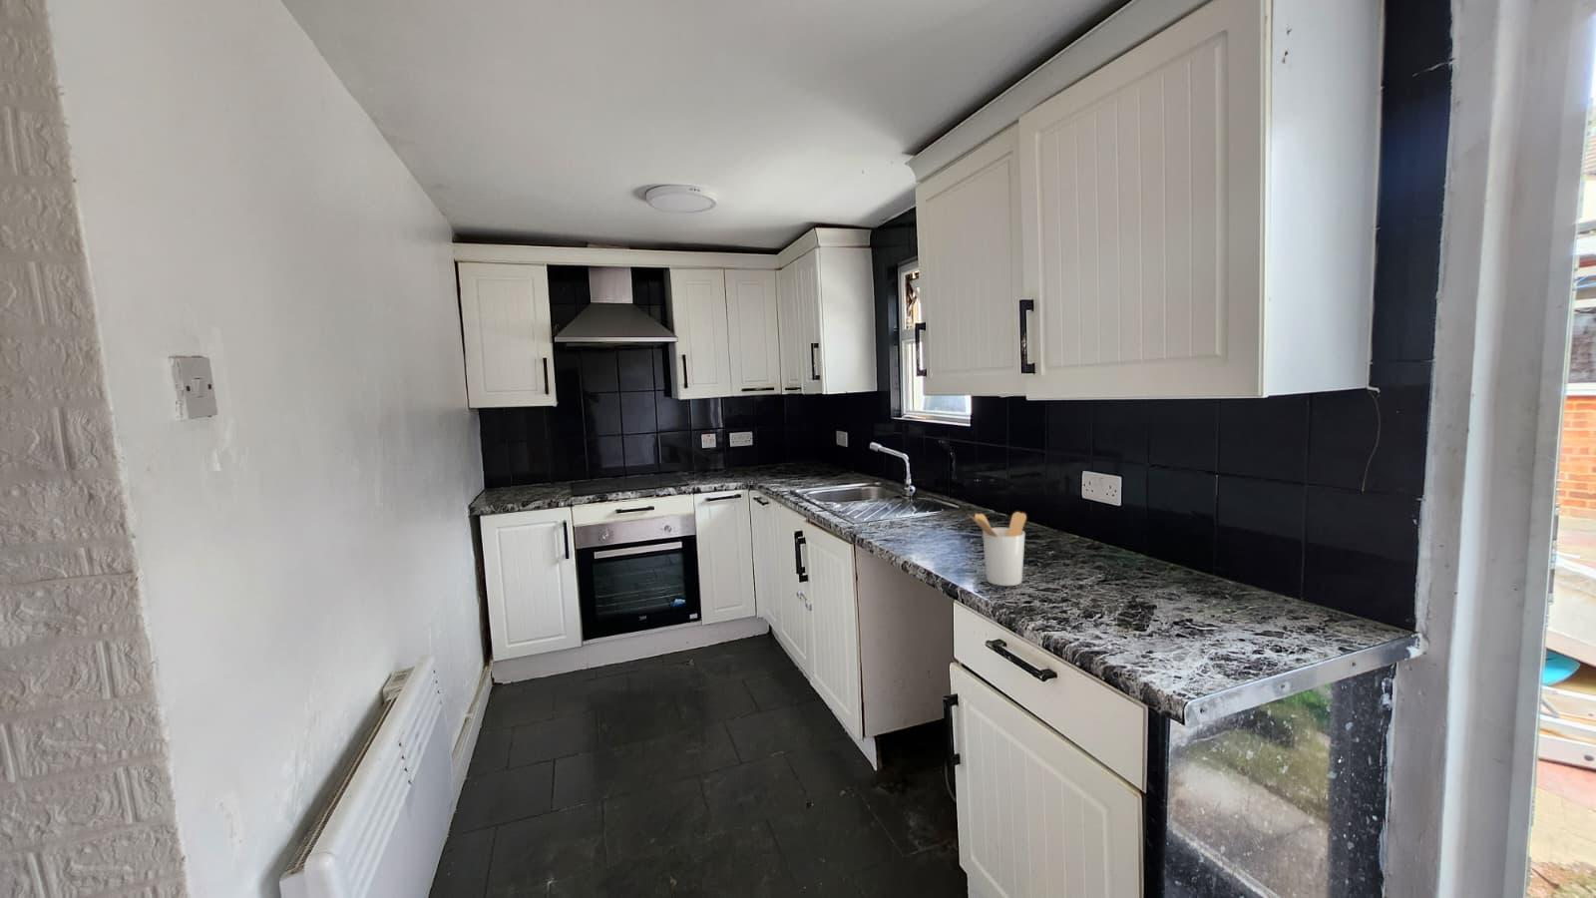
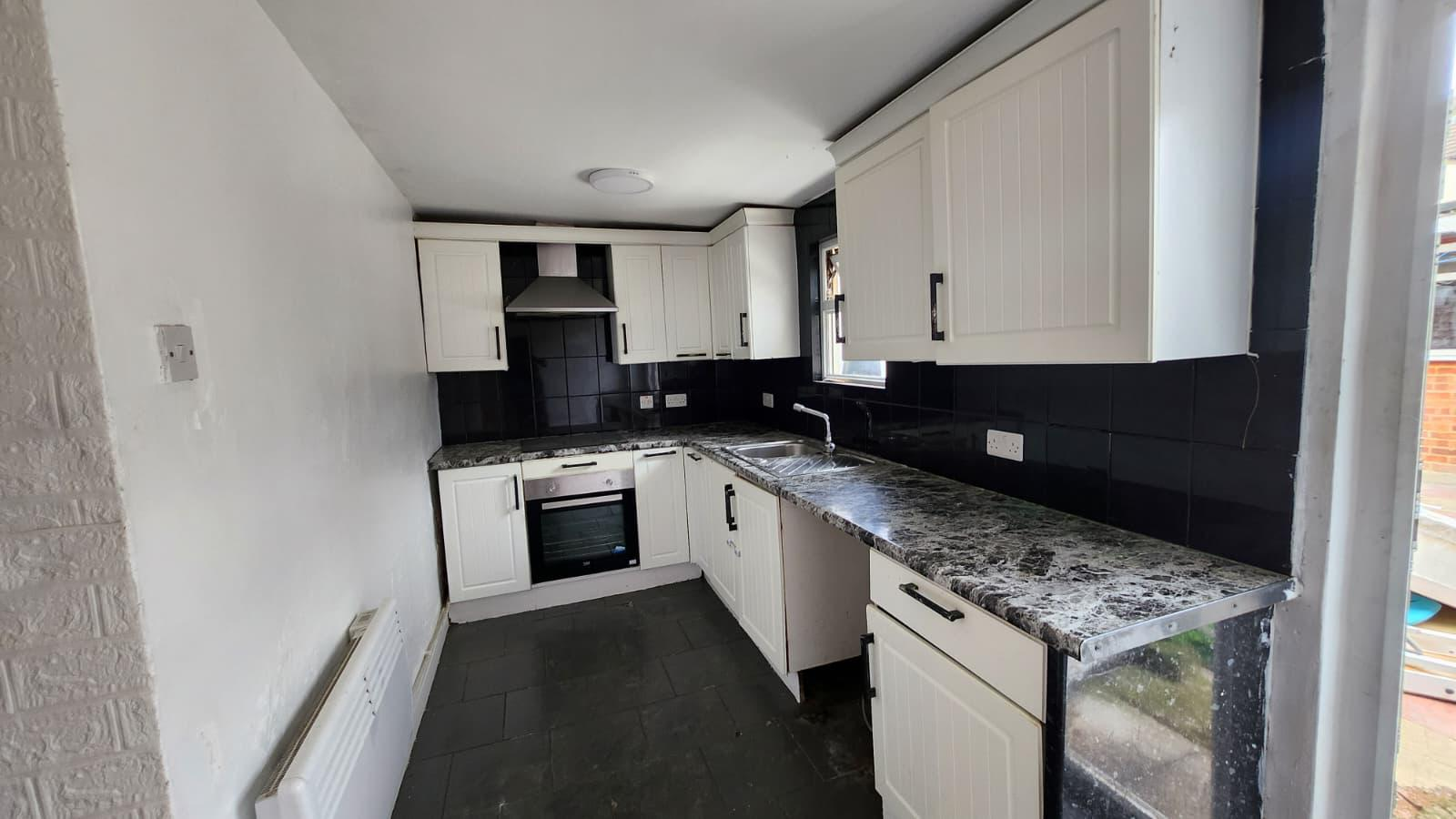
- utensil holder [967,511,1027,587]
